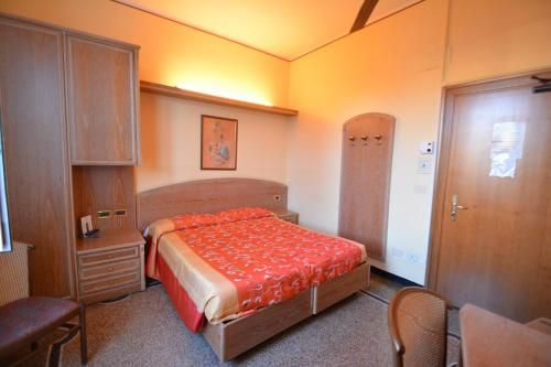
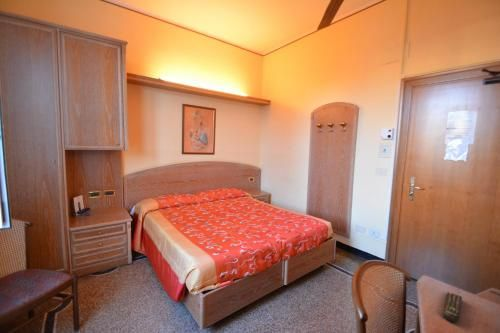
+ remote control [442,291,463,324]
